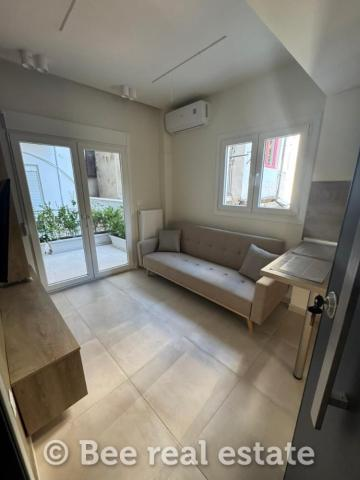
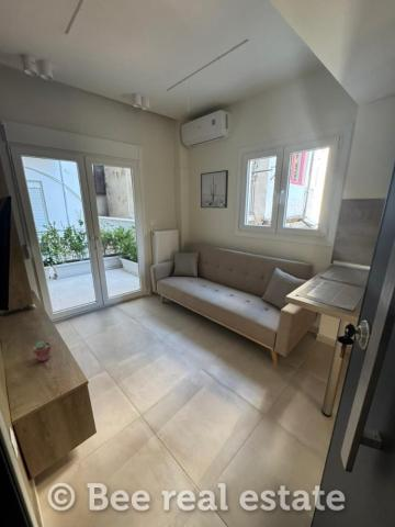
+ wall art [200,169,229,209]
+ potted succulent [32,340,53,362]
